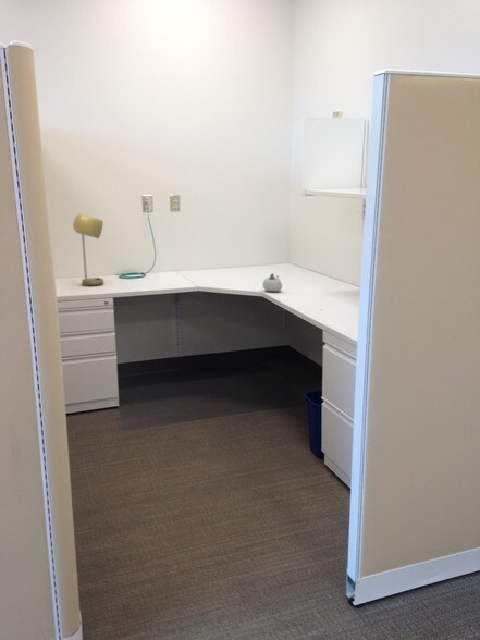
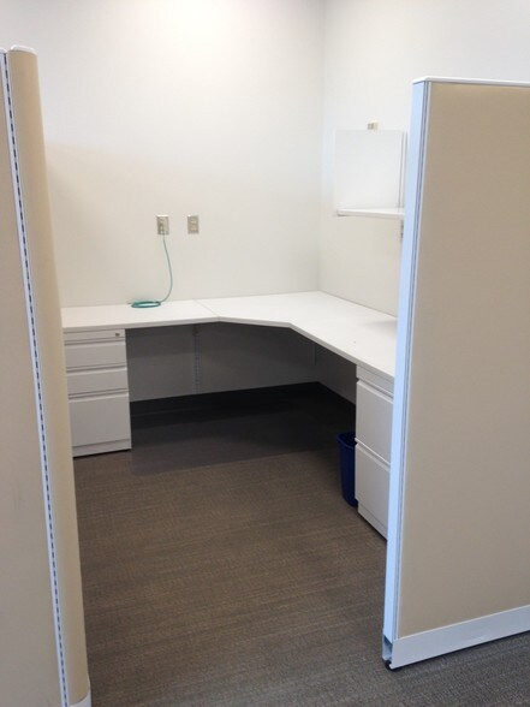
- desk lamp [72,213,104,287]
- succulent planter [261,272,283,293]
